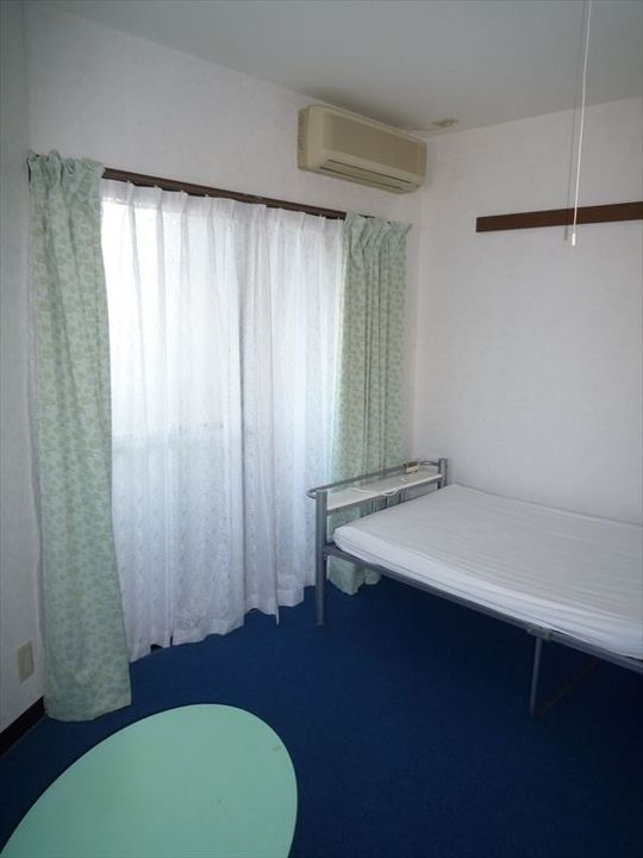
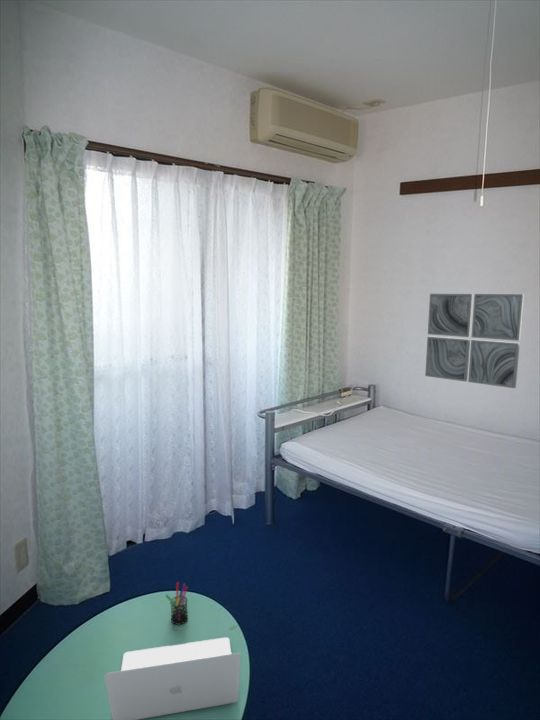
+ laptop [104,636,242,720]
+ pen holder [165,581,189,626]
+ wall art [424,293,525,389]
